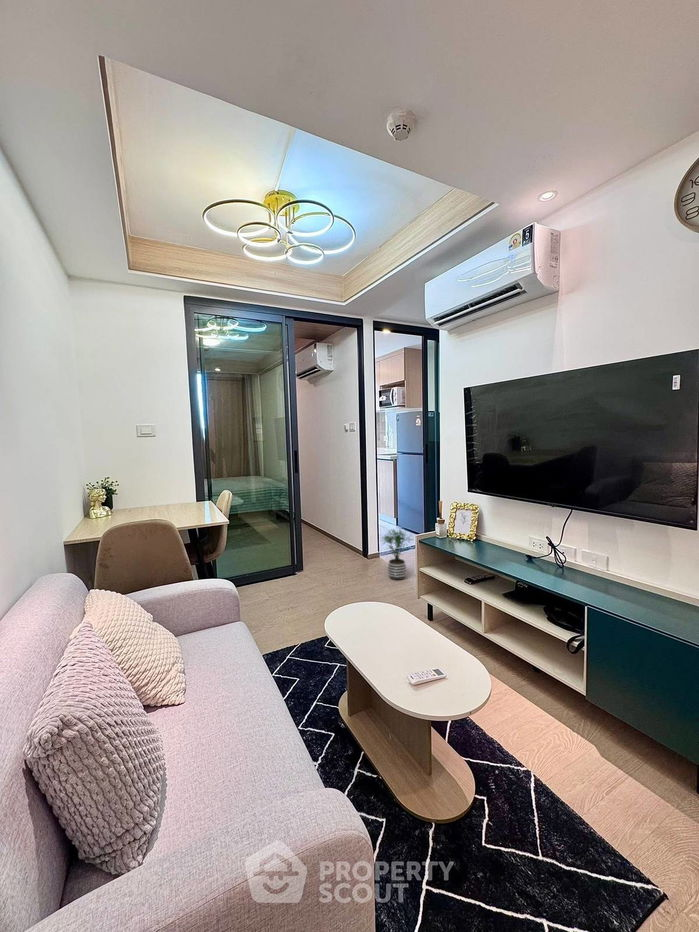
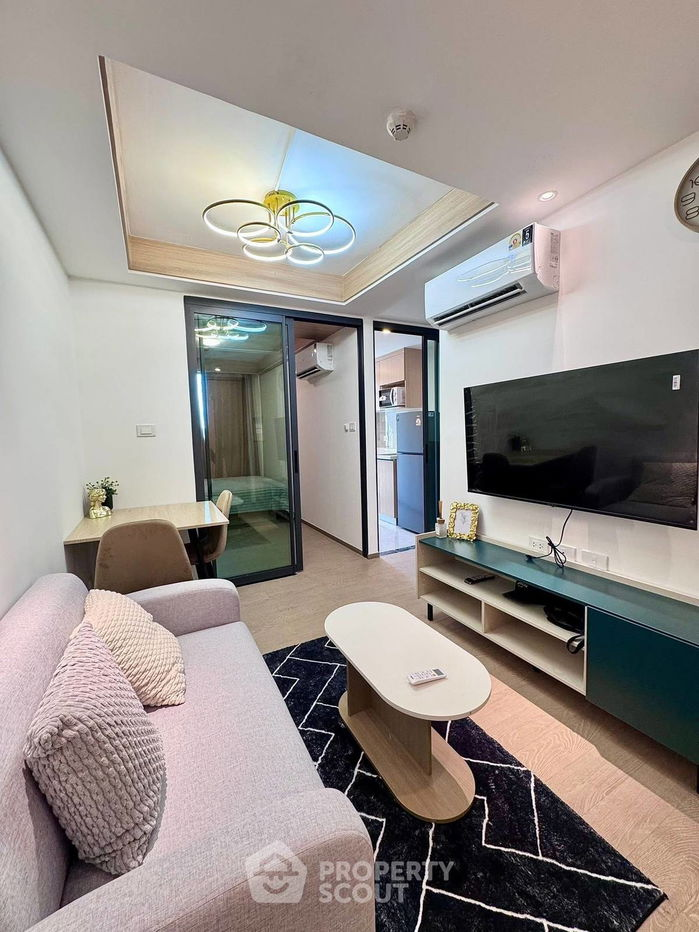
- potted plant [379,528,415,581]
